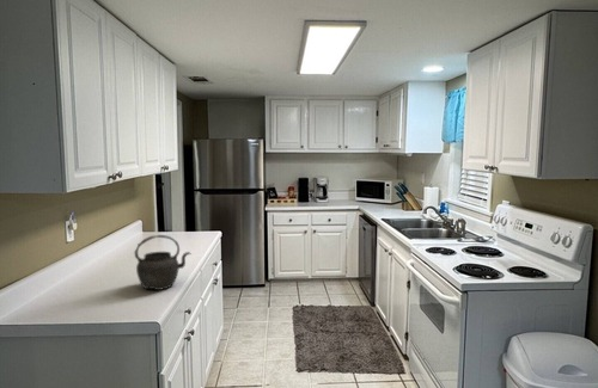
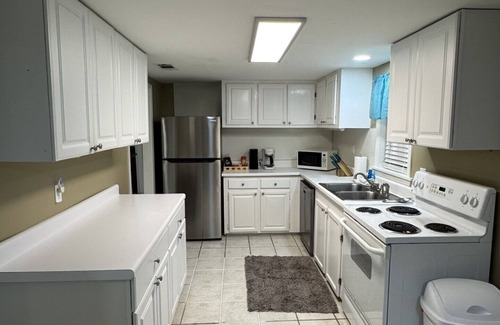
- kettle [134,234,191,291]
